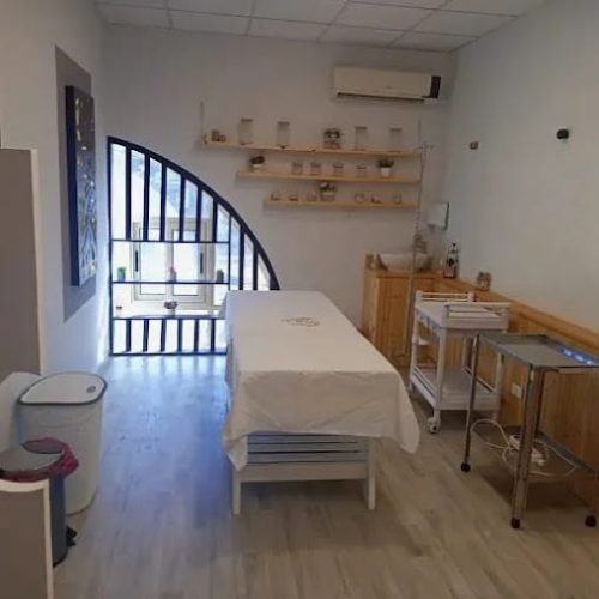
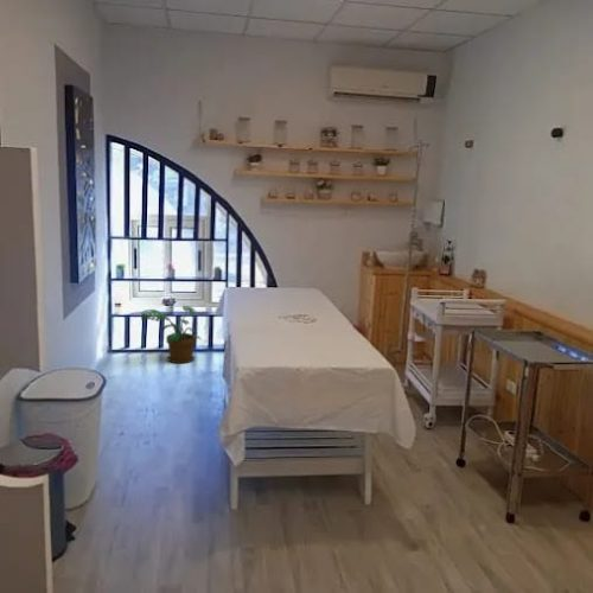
+ potted plant [140,305,203,364]
